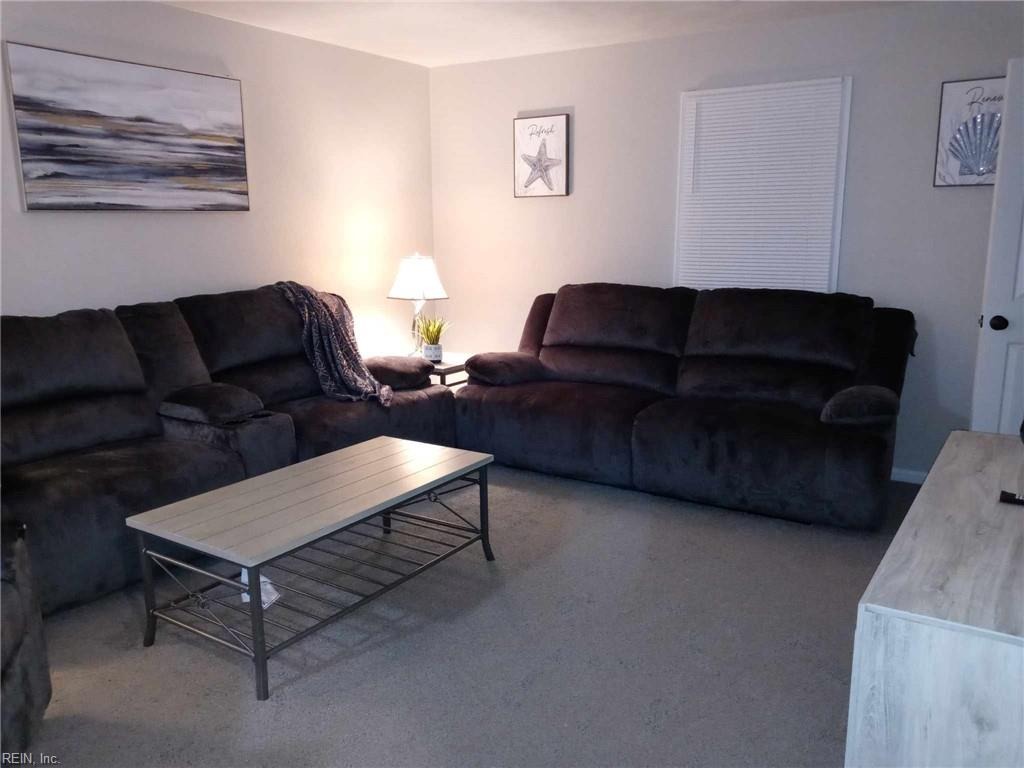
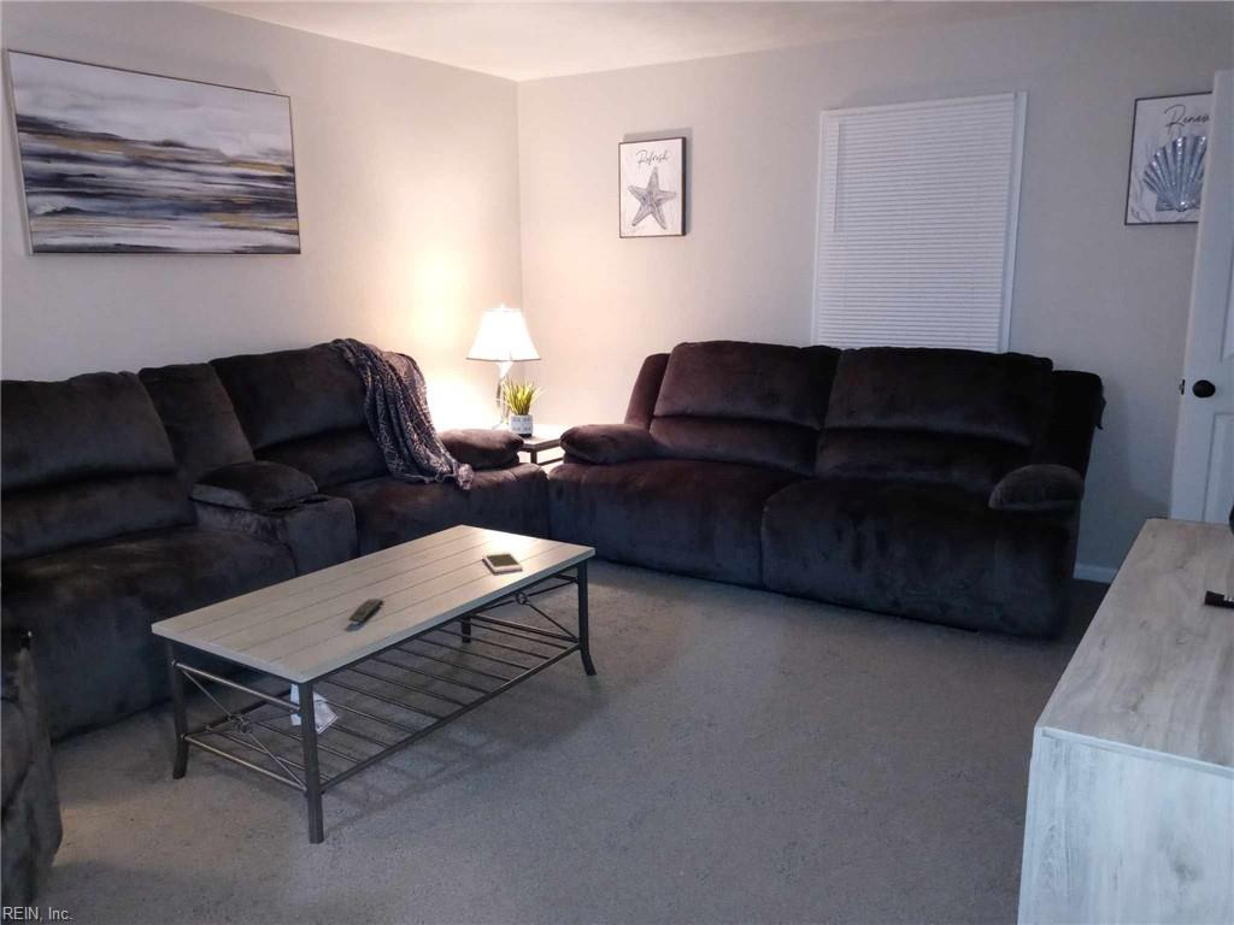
+ cell phone [481,550,524,573]
+ remote control [347,599,384,626]
